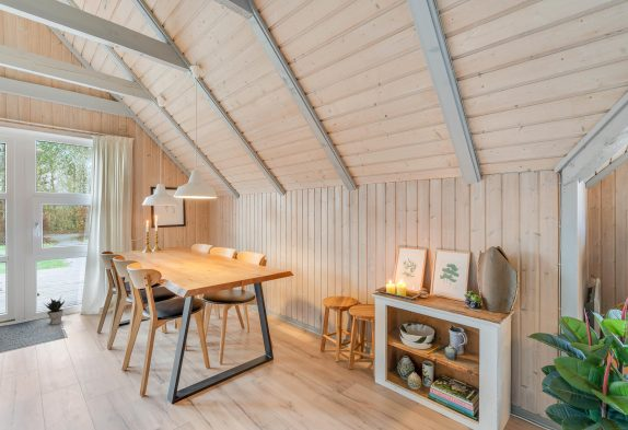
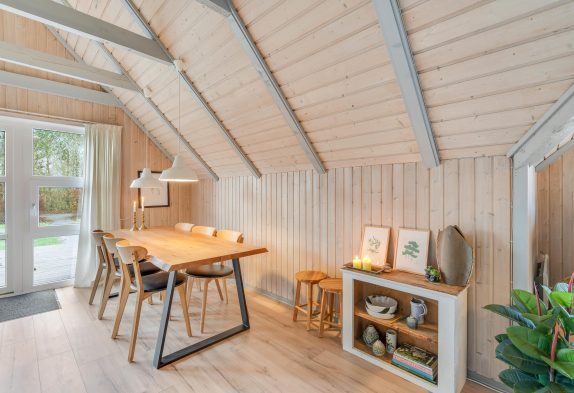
- potted plant [43,297,66,326]
